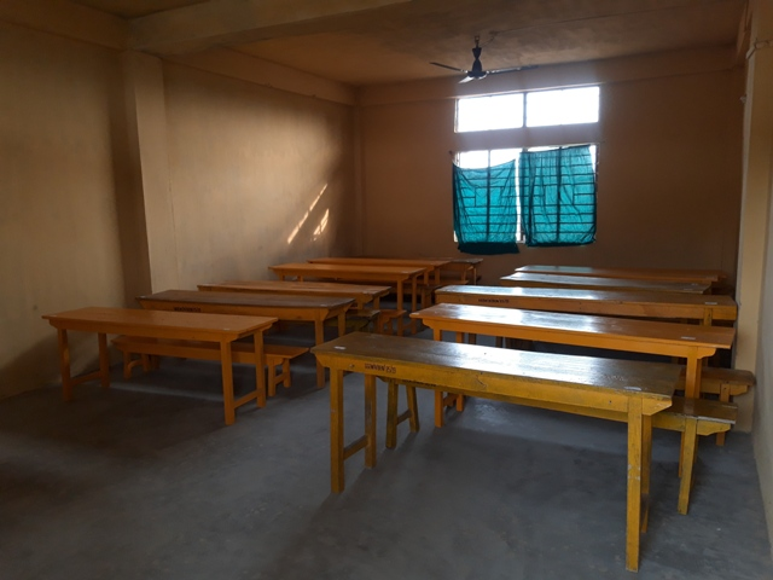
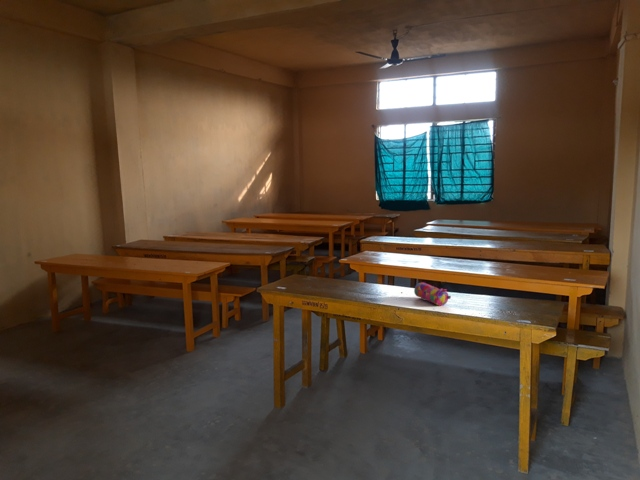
+ pencil case [413,281,452,307]
